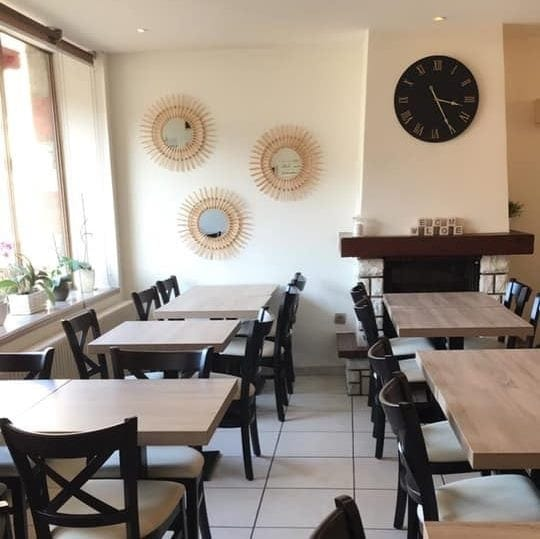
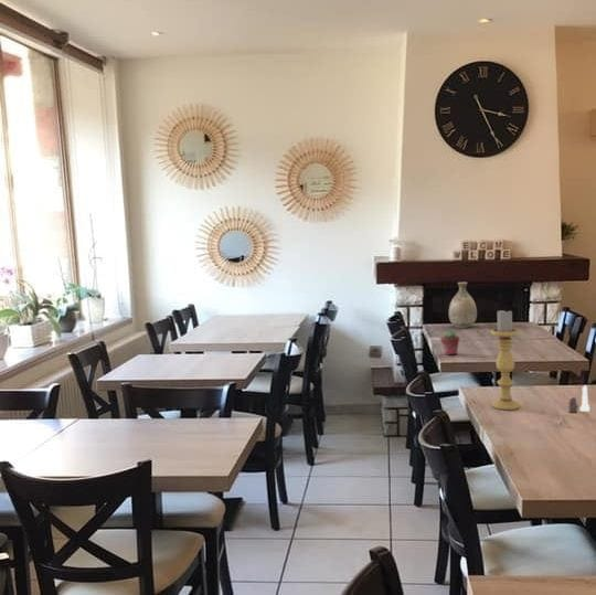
+ salt and pepper shaker set [568,384,590,414]
+ vase [448,281,478,329]
+ potted succulent [440,330,460,355]
+ candle holder [490,308,521,411]
